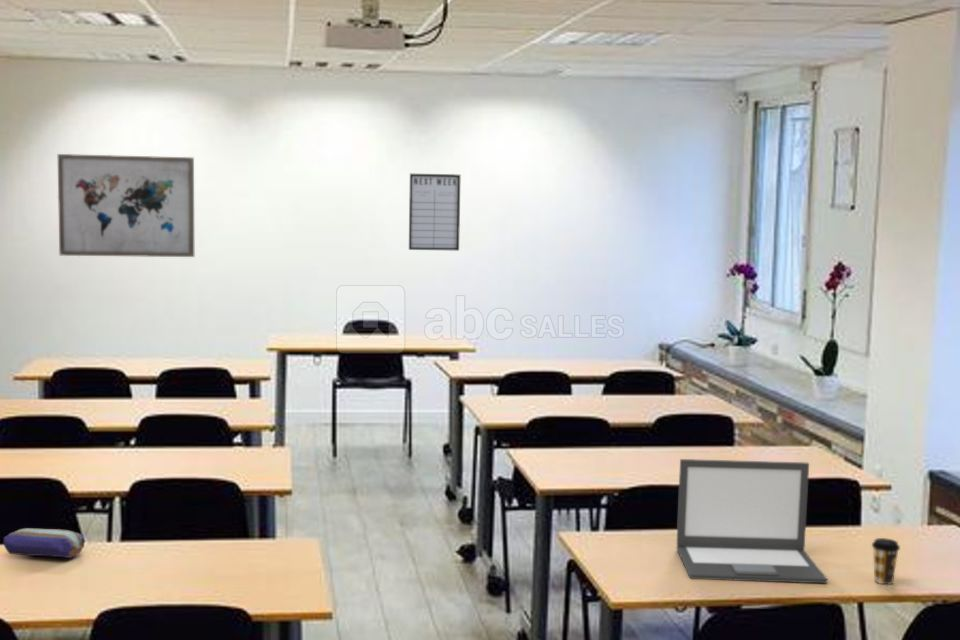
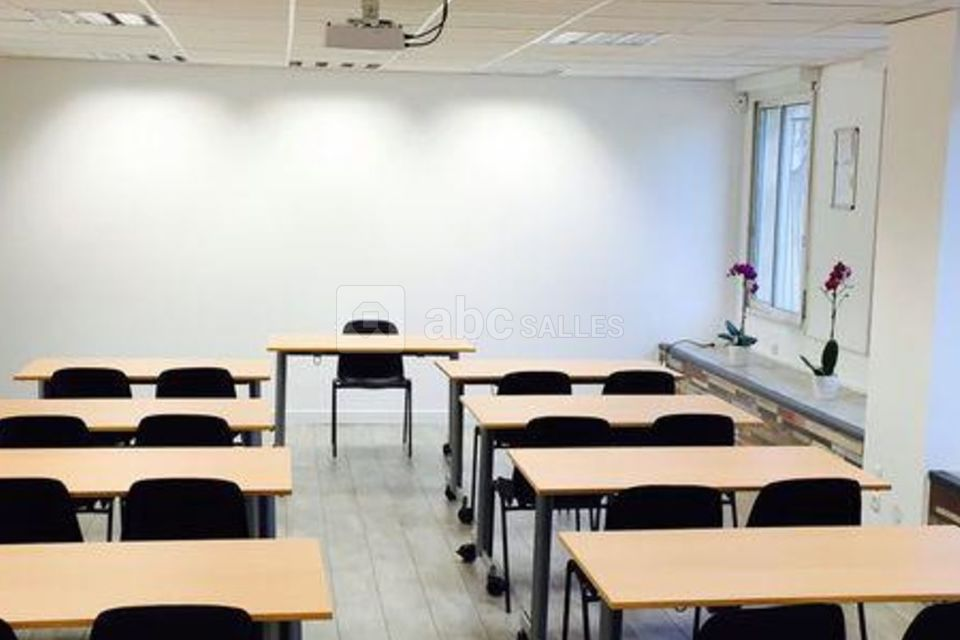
- writing board [408,173,461,252]
- wall art [57,153,195,258]
- laptop [676,458,828,584]
- coffee cup [871,537,901,585]
- pencil case [3,527,86,559]
